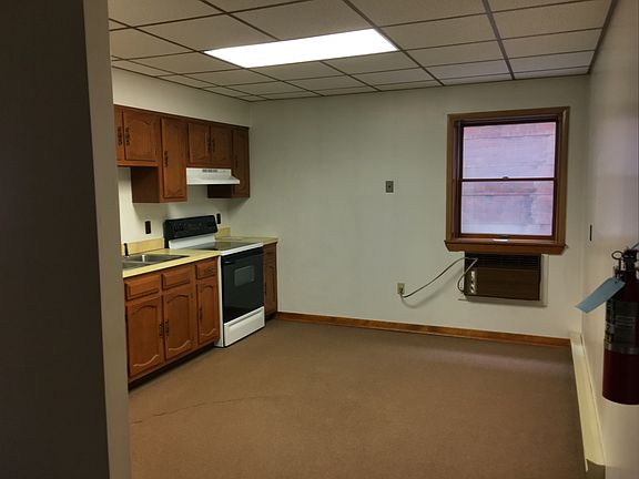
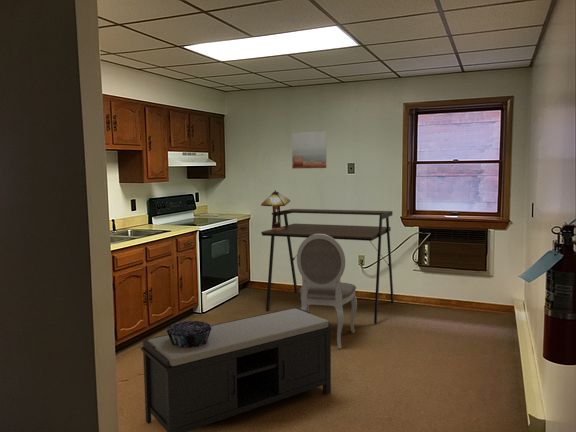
+ bench [140,306,334,432]
+ wall art [291,130,327,170]
+ desk [260,208,395,325]
+ table lamp [260,190,291,231]
+ decorative bowl [165,320,212,348]
+ dining chair [296,234,358,350]
